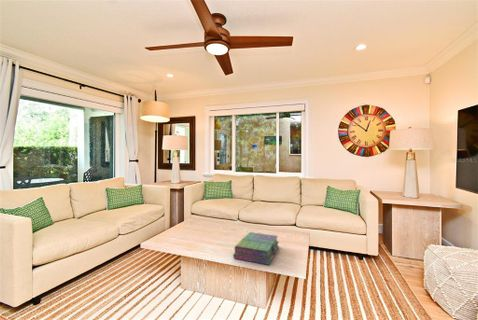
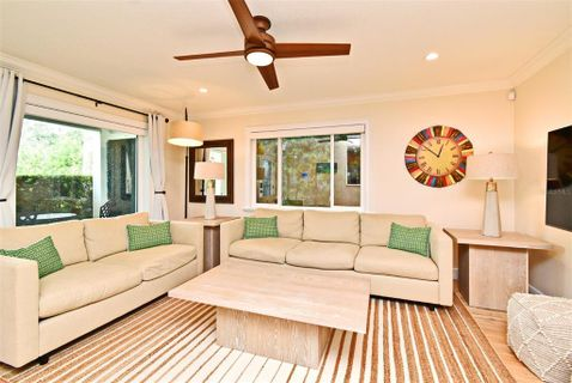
- stack of books [232,231,280,266]
